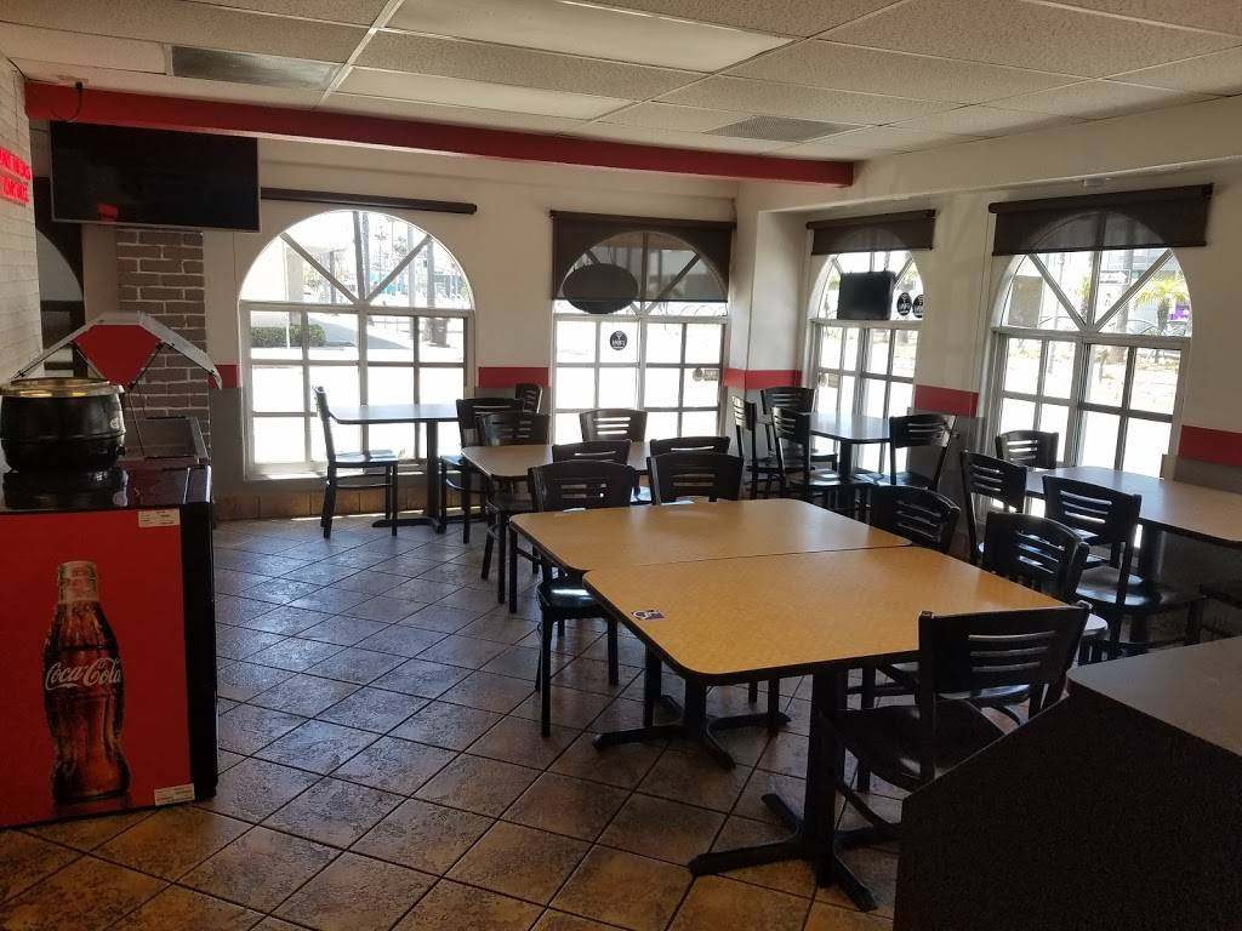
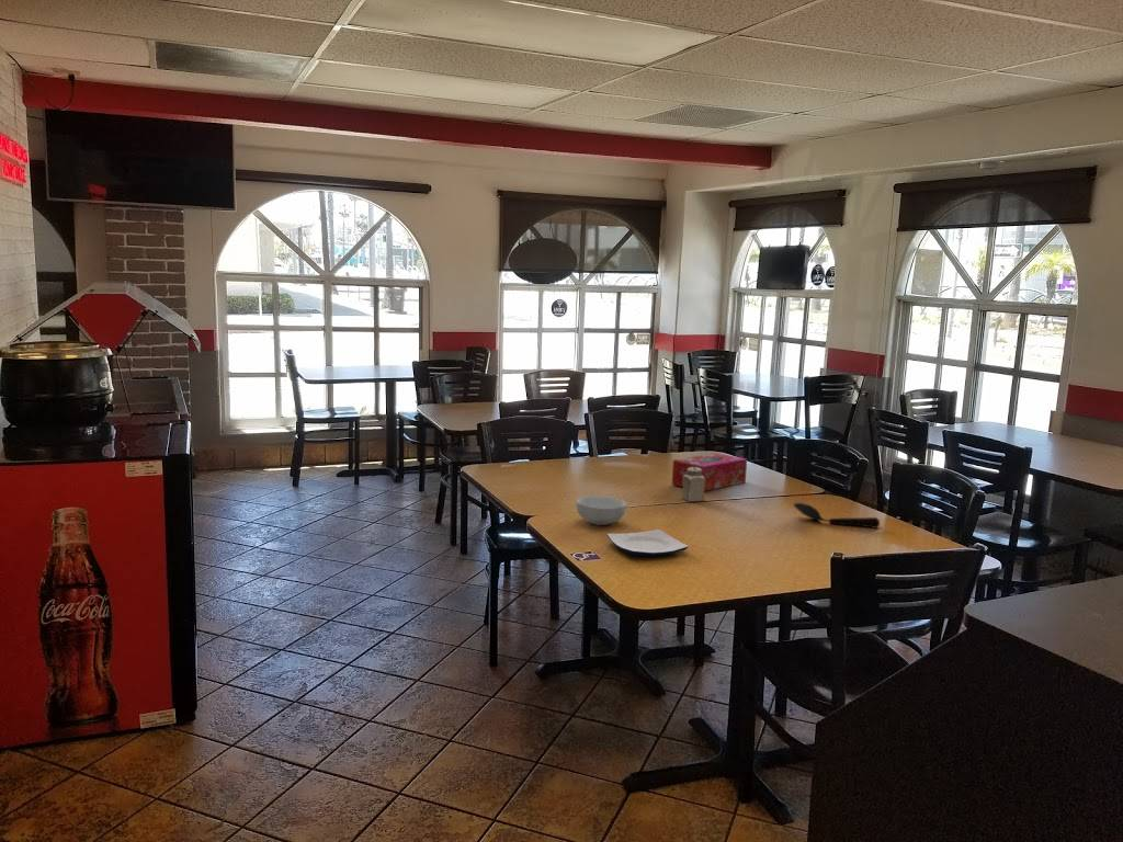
+ plate [606,528,690,557]
+ salt shaker [681,467,705,502]
+ cereal bowl [576,496,627,526]
+ spoon [793,502,881,530]
+ tissue box [671,452,748,492]
